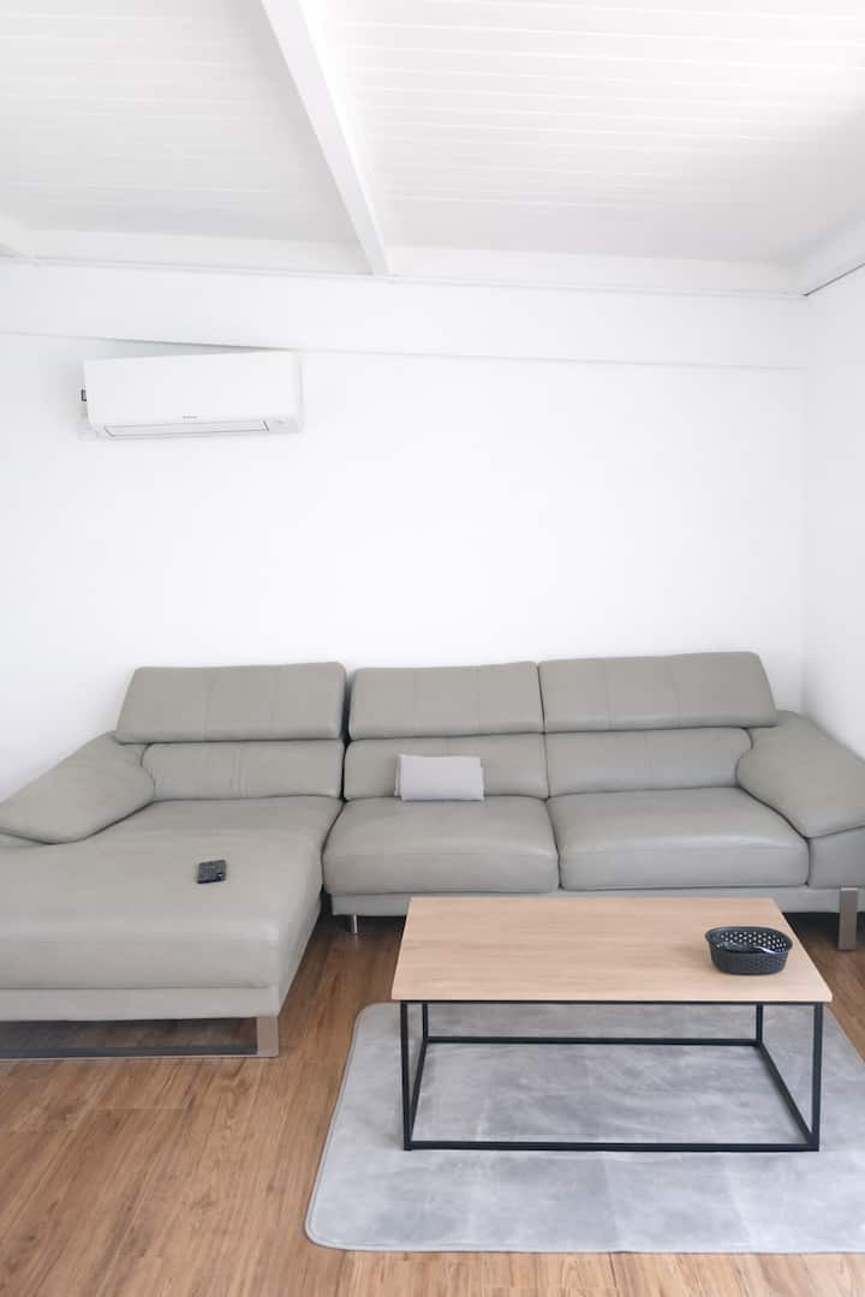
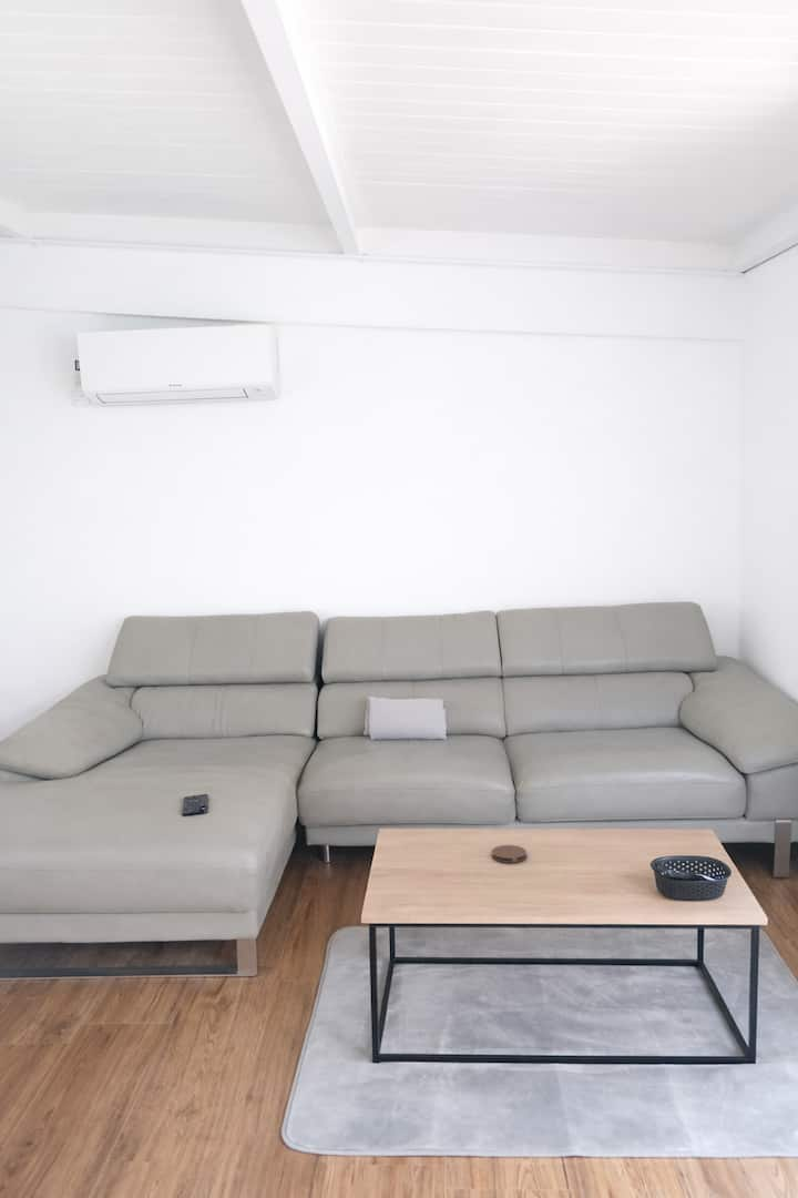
+ coaster [491,844,528,864]
